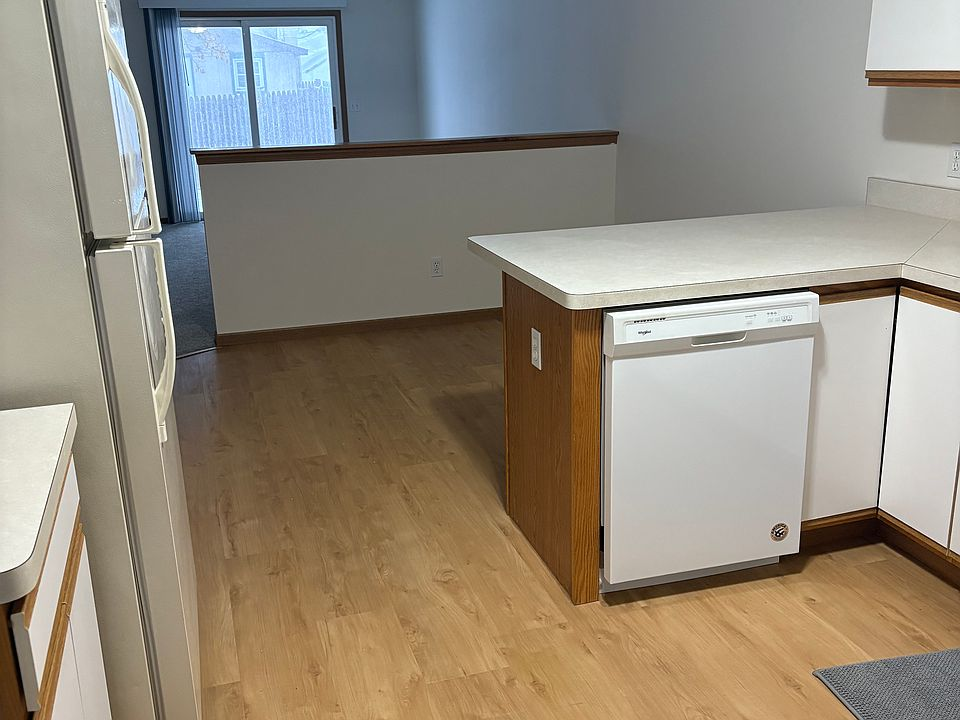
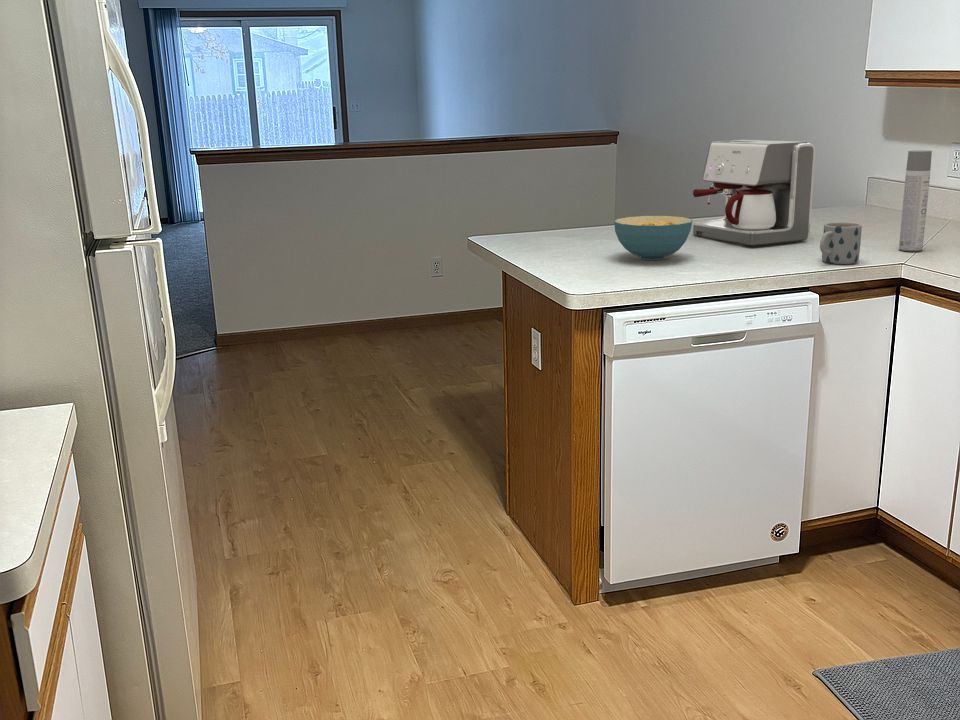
+ cereal bowl [613,215,694,261]
+ spray bottle [898,149,933,252]
+ mug [819,221,863,265]
+ coffee maker [692,139,816,247]
